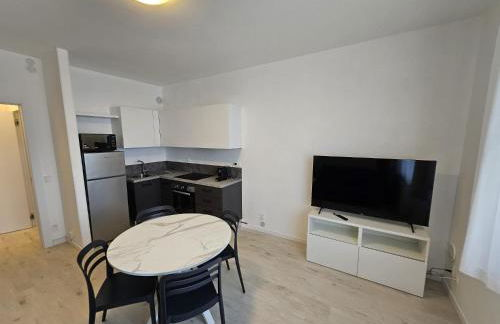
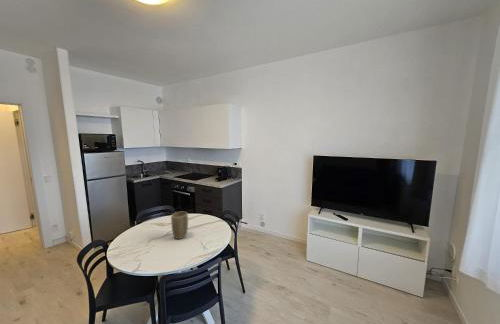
+ plant pot [170,211,189,240]
